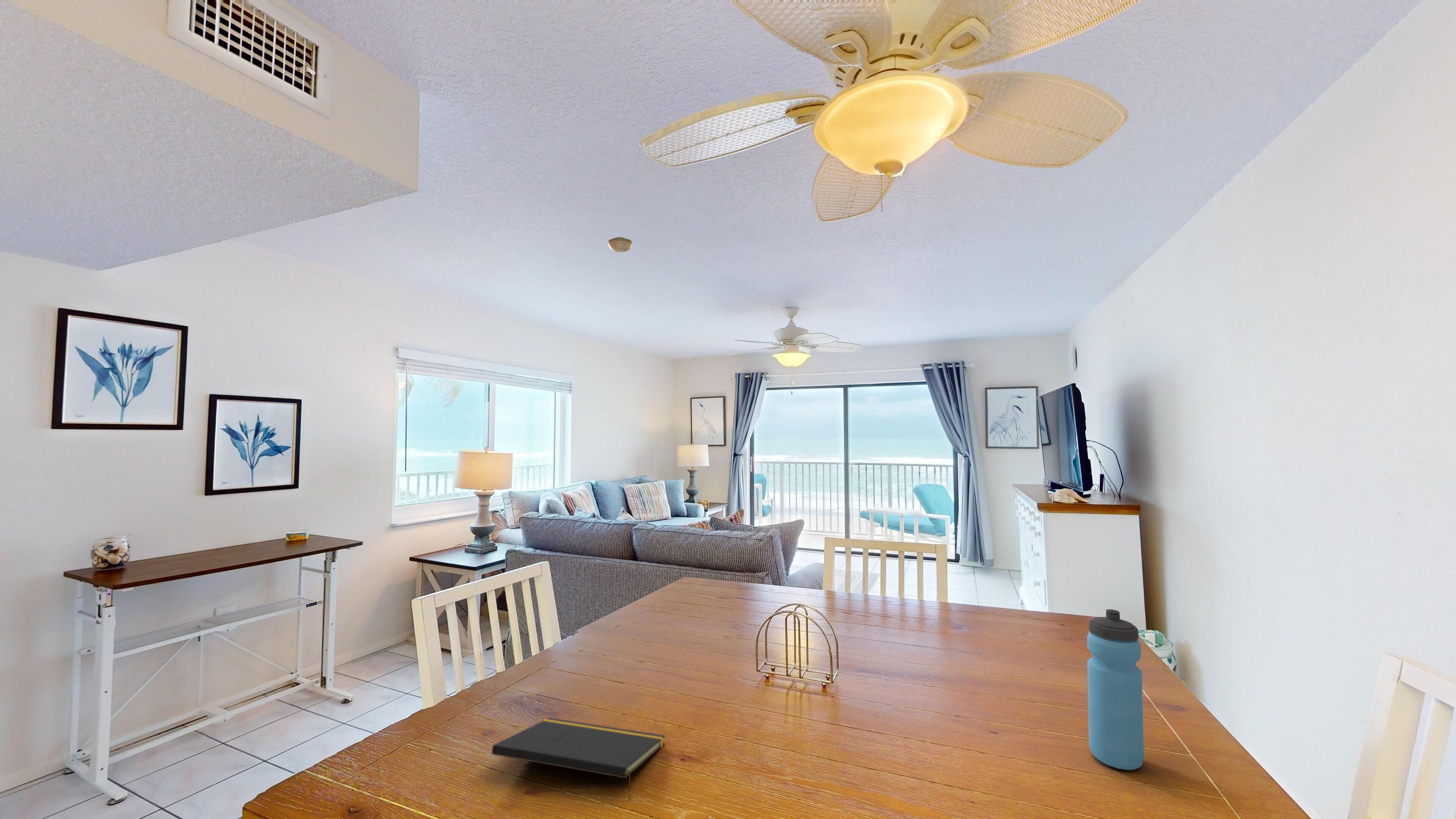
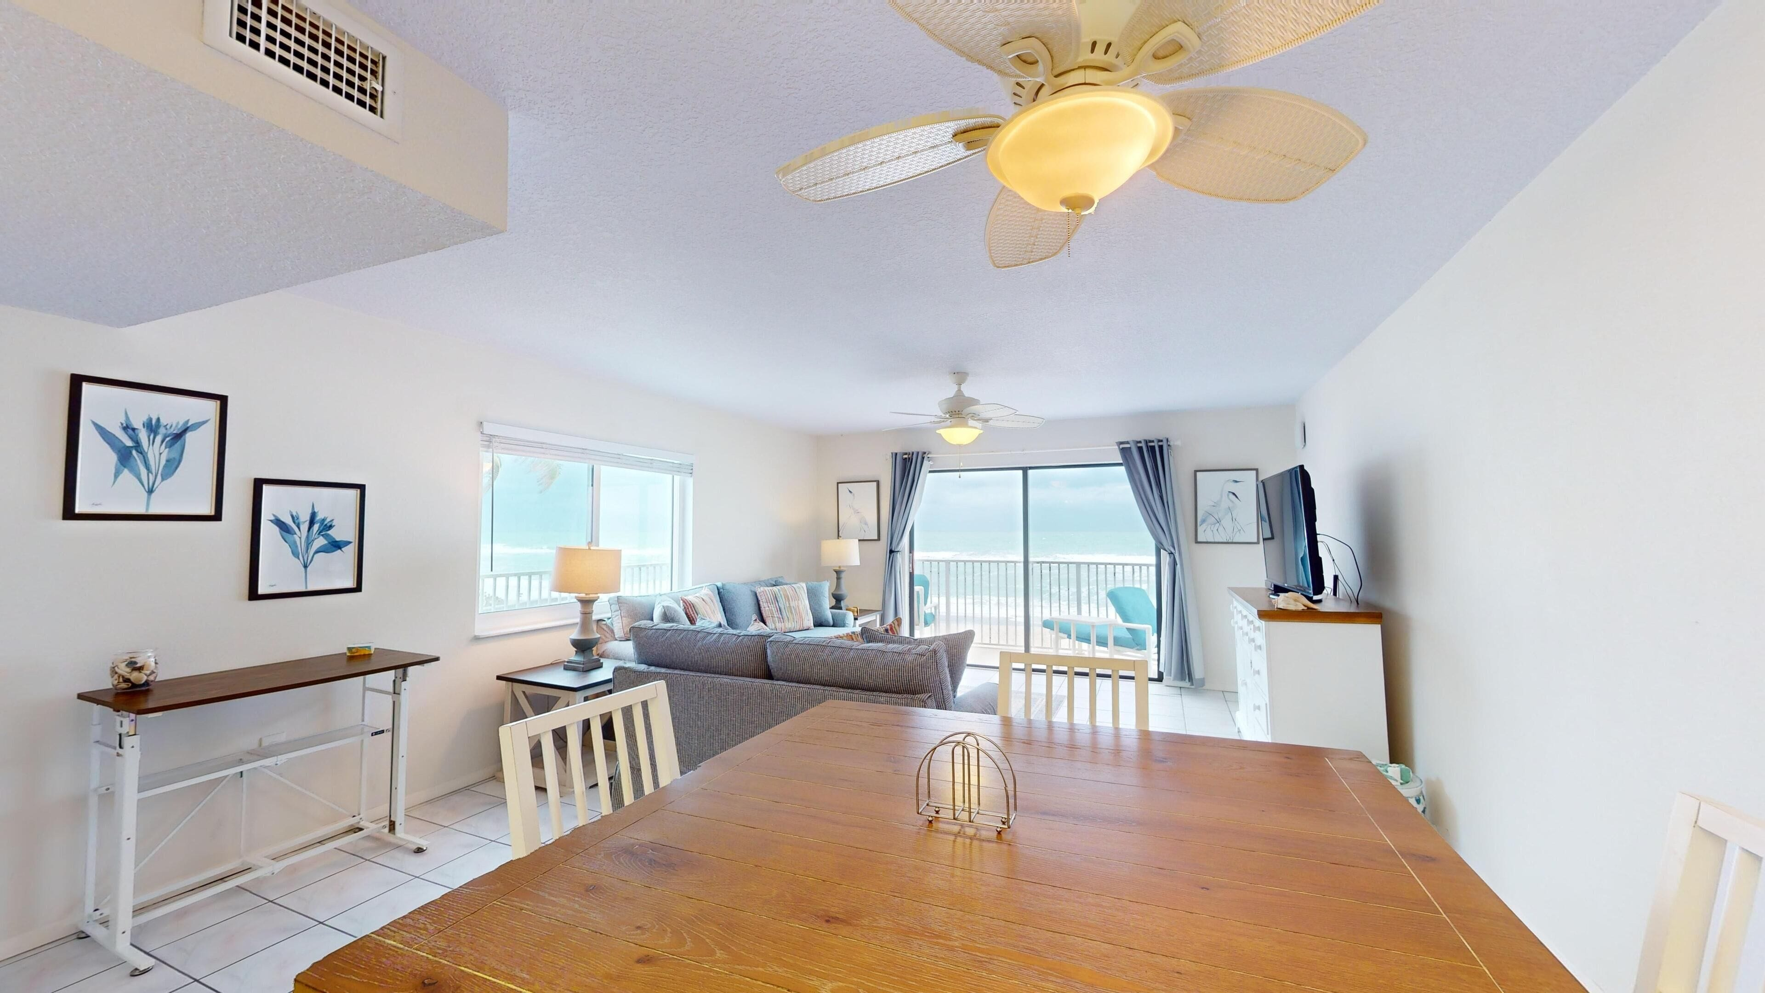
- water bottle [1087,609,1144,770]
- smoke detector [607,237,633,253]
- notepad [491,717,665,801]
